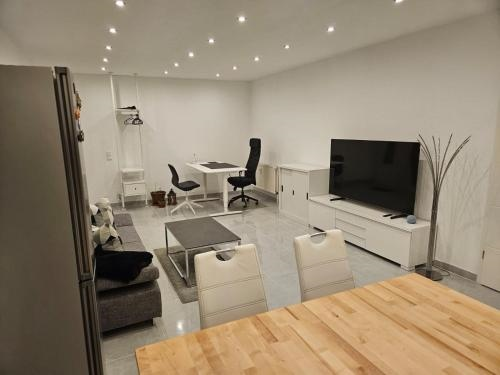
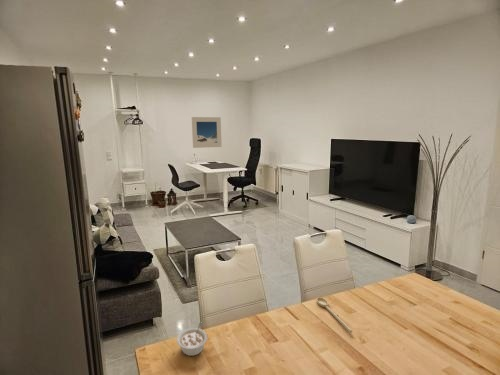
+ spoon [316,296,353,334]
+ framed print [191,116,223,149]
+ legume [176,322,208,357]
